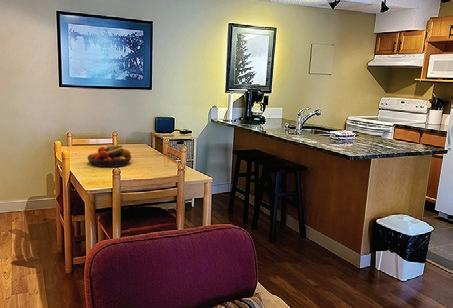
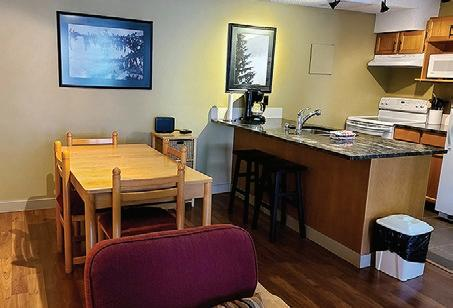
- fruit bowl [87,143,132,168]
